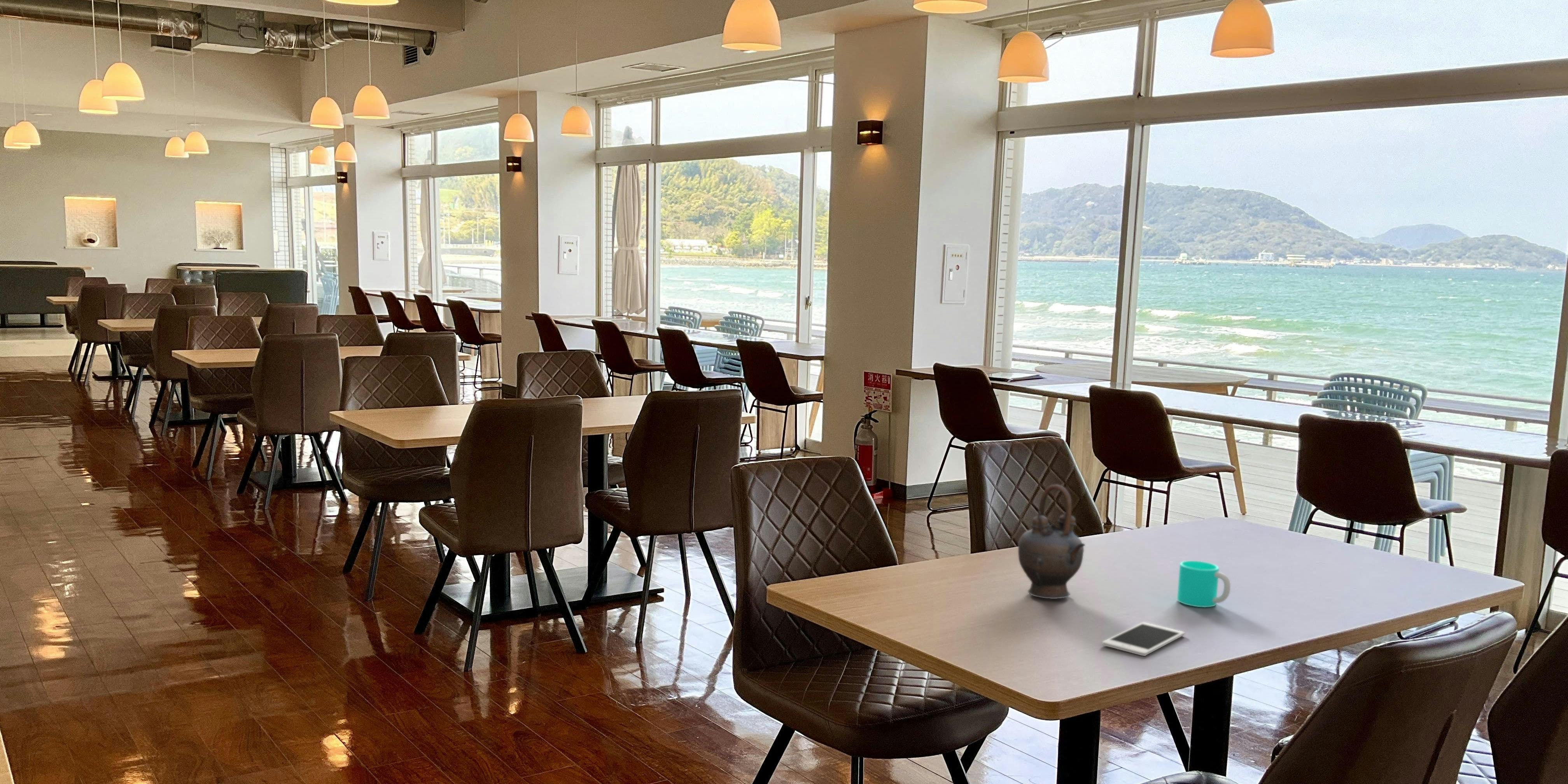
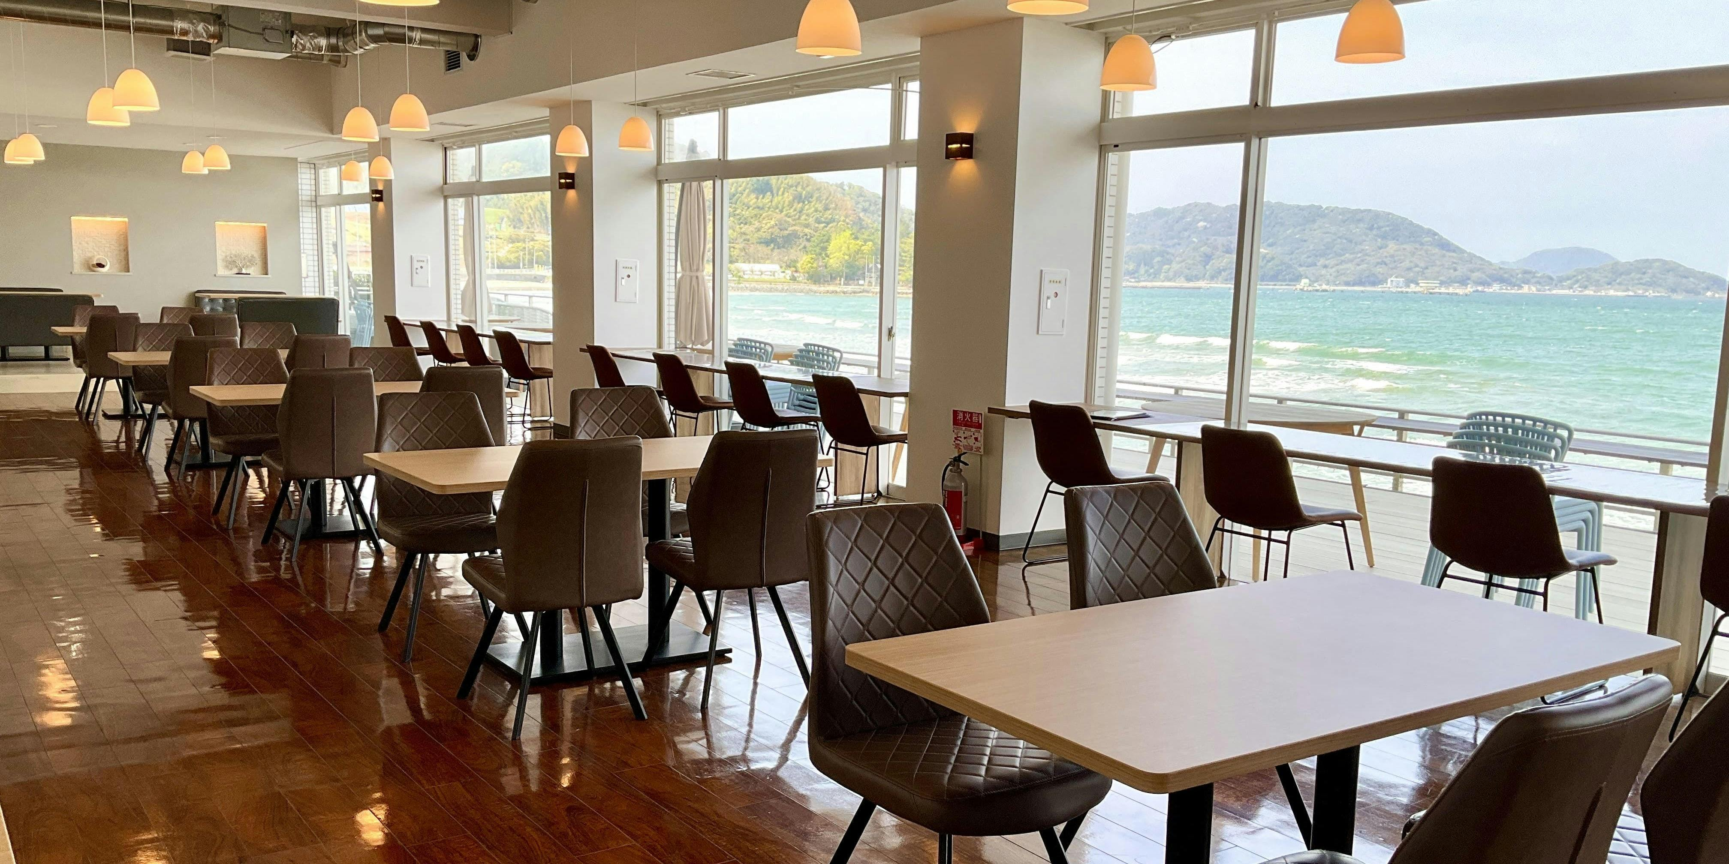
- cup [1177,560,1231,608]
- cell phone [1102,622,1185,656]
- teapot [1018,484,1086,599]
